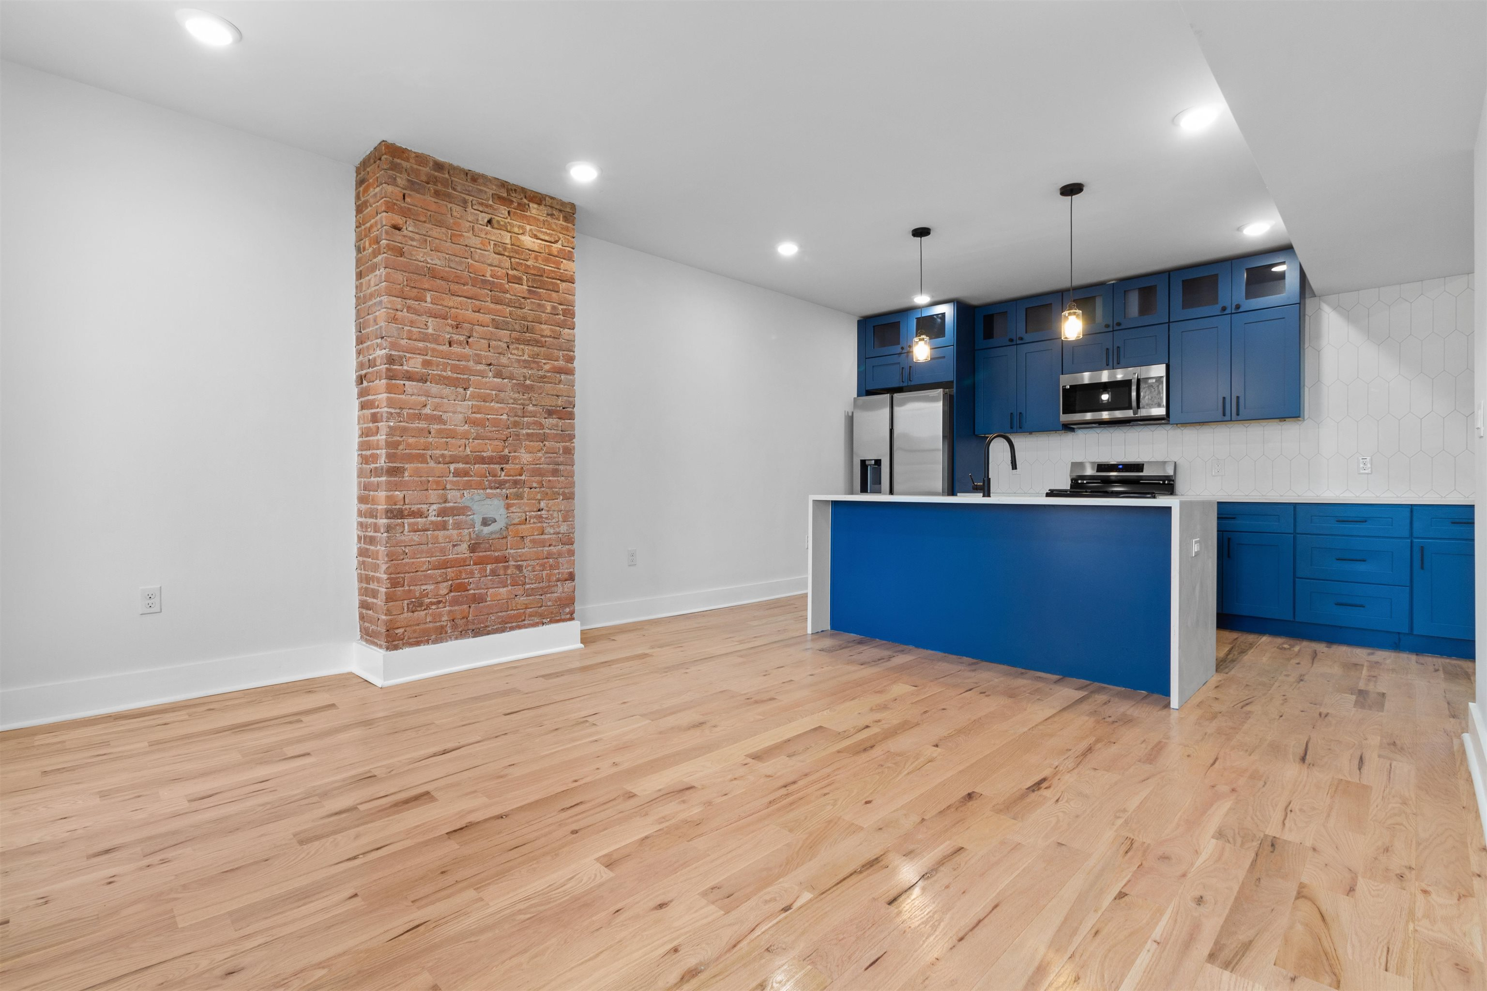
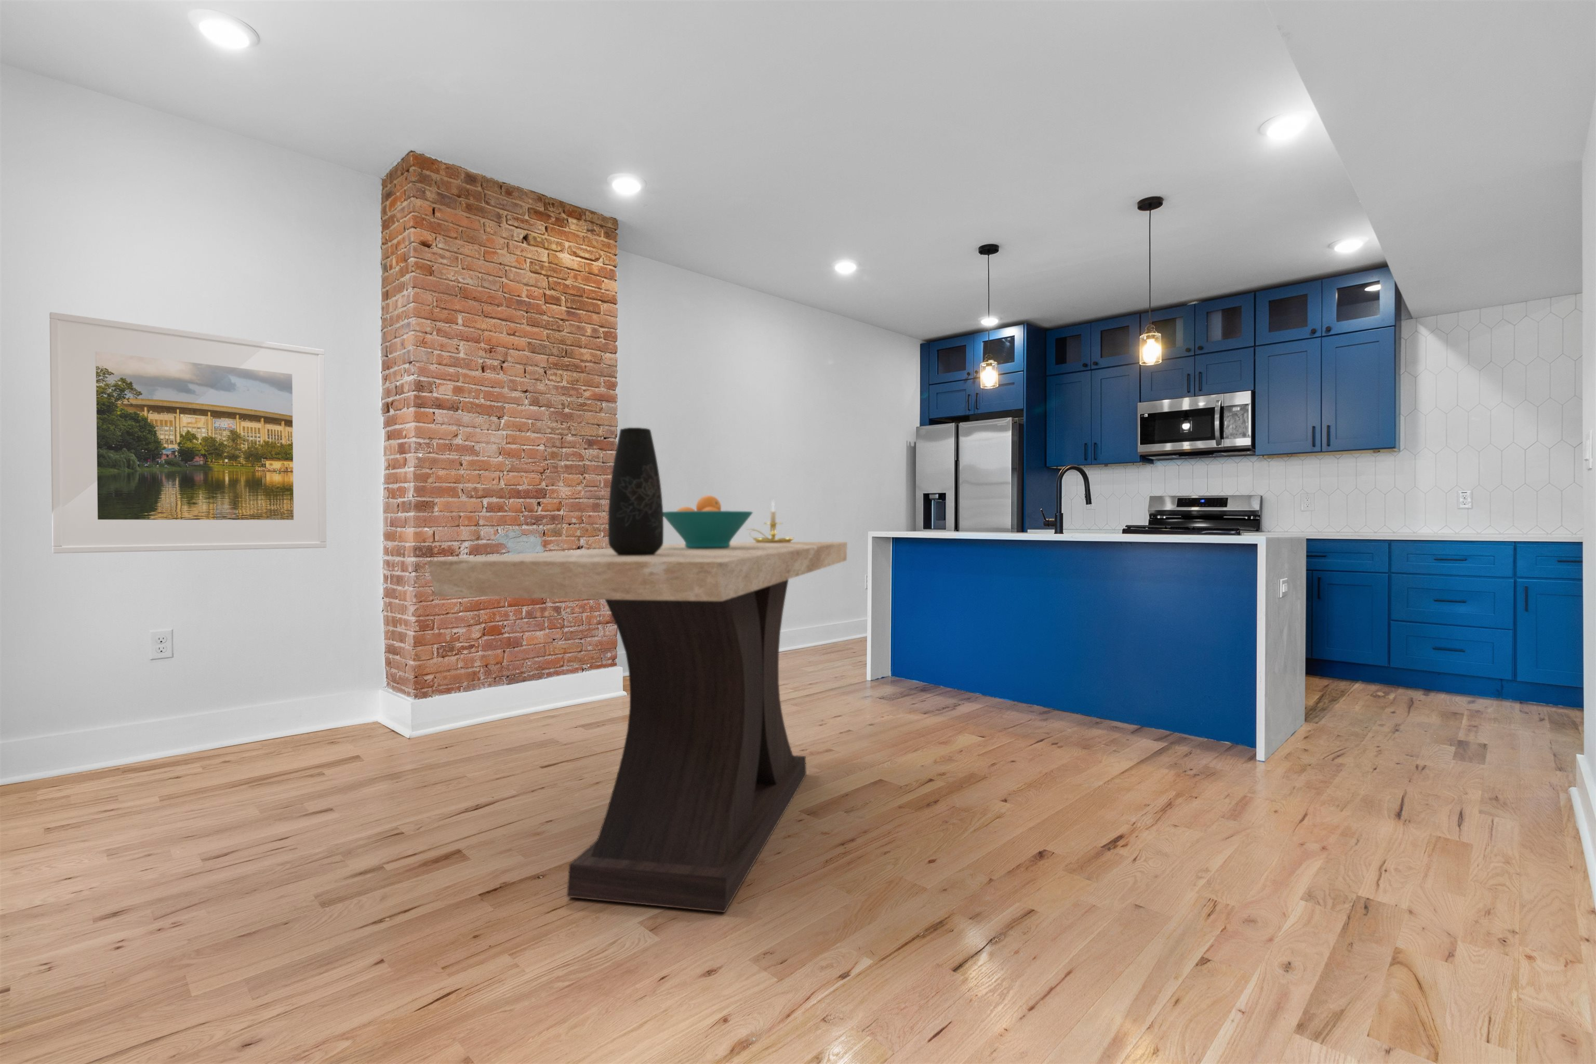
+ candle holder [746,499,794,543]
+ fruit bowl [663,494,753,549]
+ table [426,542,848,913]
+ vase [607,428,664,556]
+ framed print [49,311,327,553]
